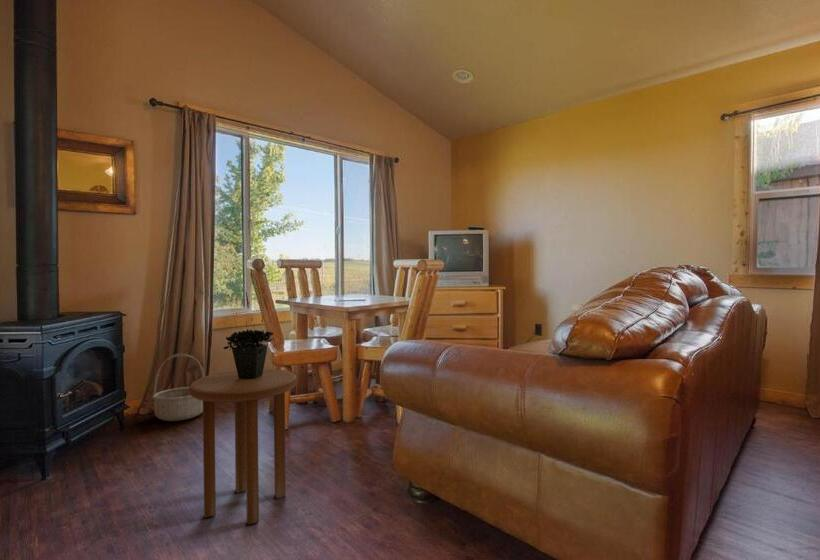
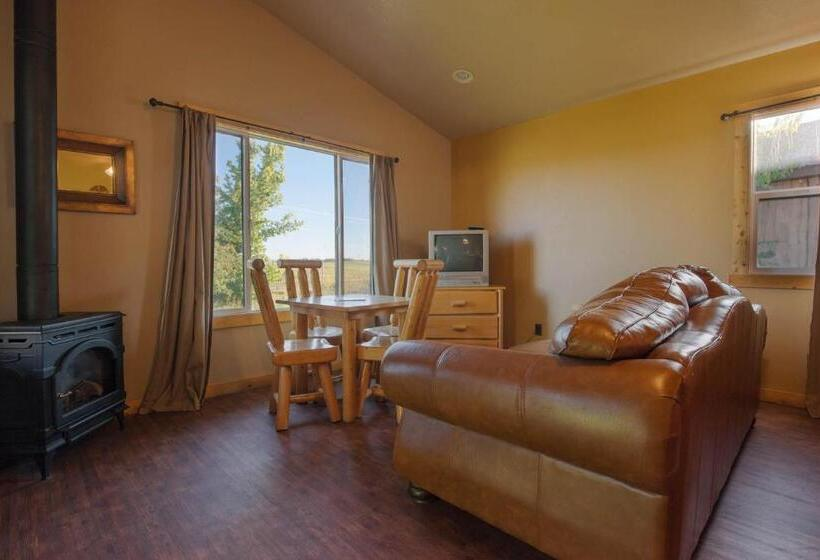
- side table [189,368,298,526]
- basket [151,353,206,422]
- potted plant [222,291,275,379]
